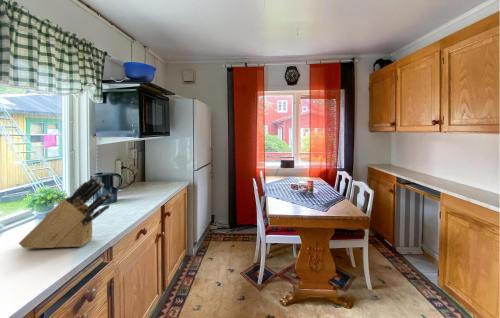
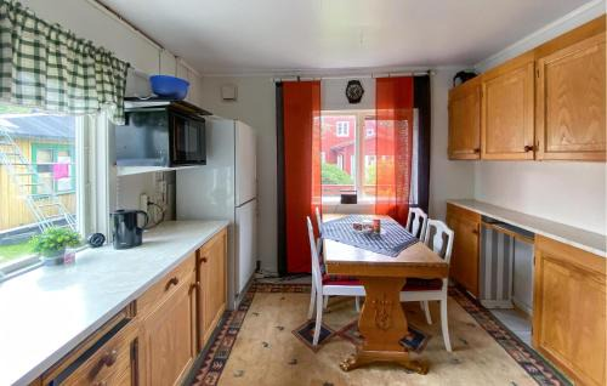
- knife block [18,175,112,250]
